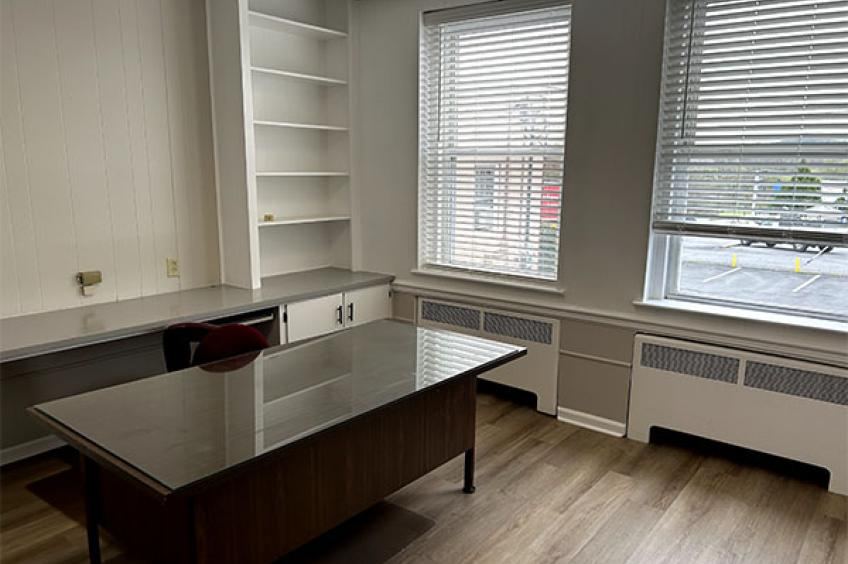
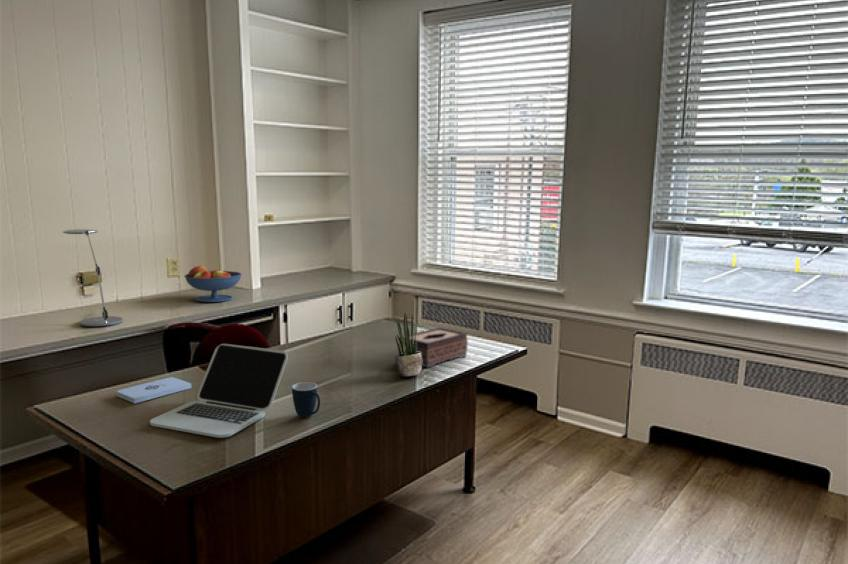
+ notepad [116,376,192,404]
+ laptop [149,343,289,439]
+ potted plant [394,312,423,377]
+ fruit bowl [183,265,243,303]
+ desk lamp [62,228,123,327]
+ tissue box [398,327,469,369]
+ mug [291,381,321,419]
